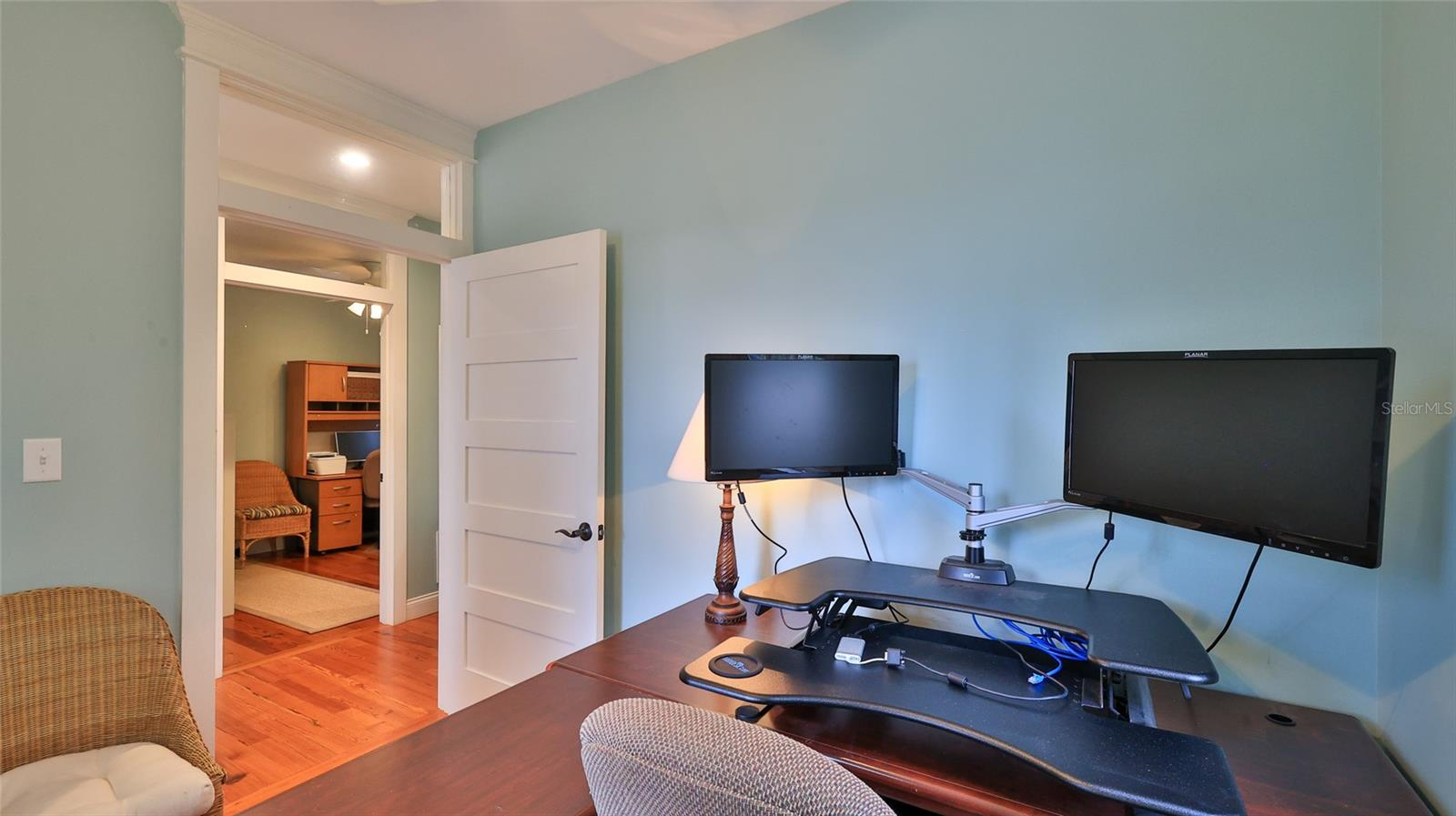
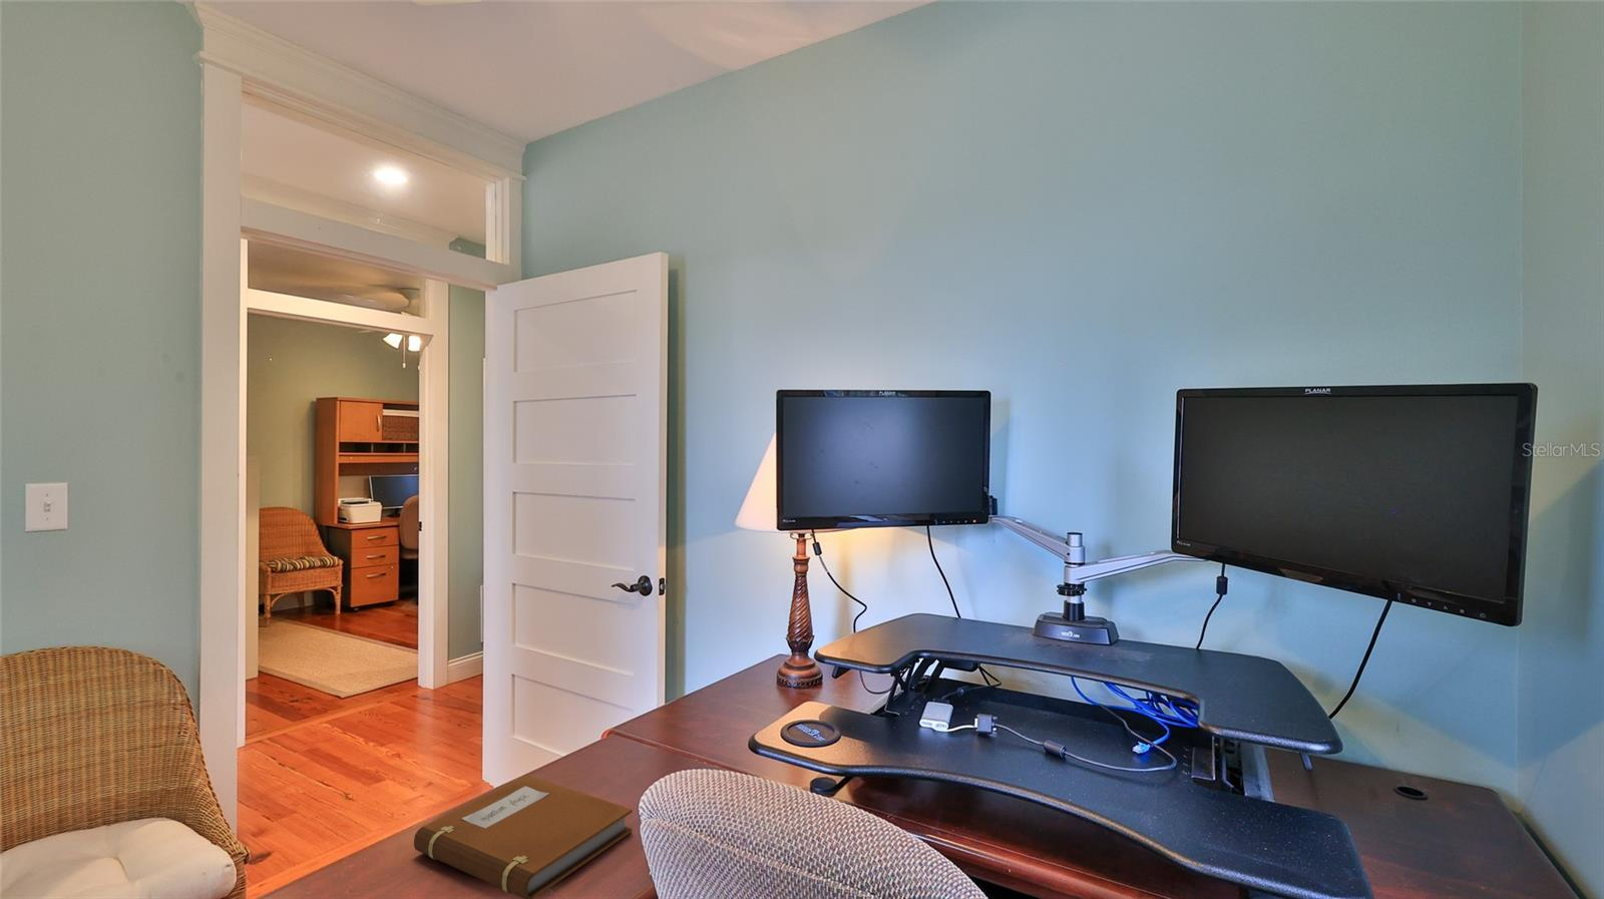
+ notebook [413,773,633,899]
